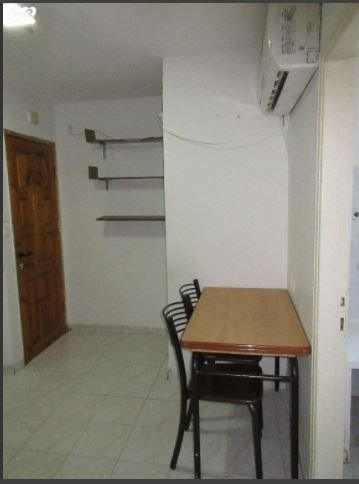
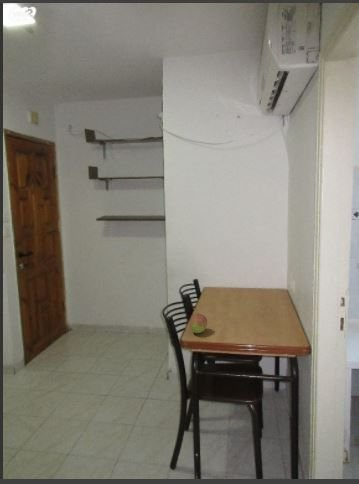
+ fruit [189,313,208,334]
